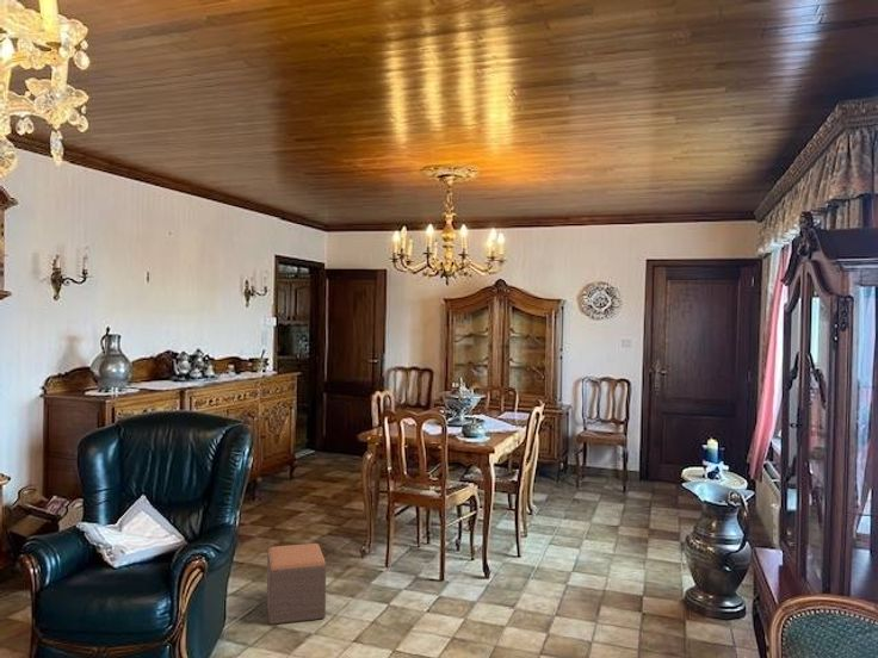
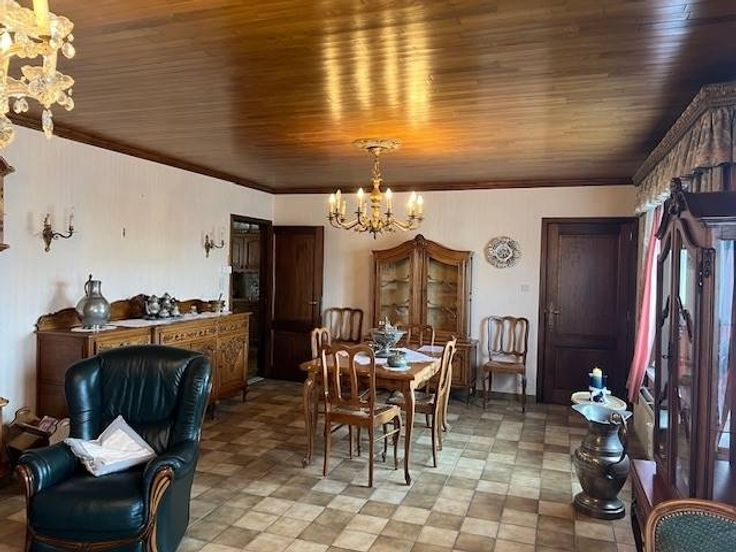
- footstool [266,542,327,626]
